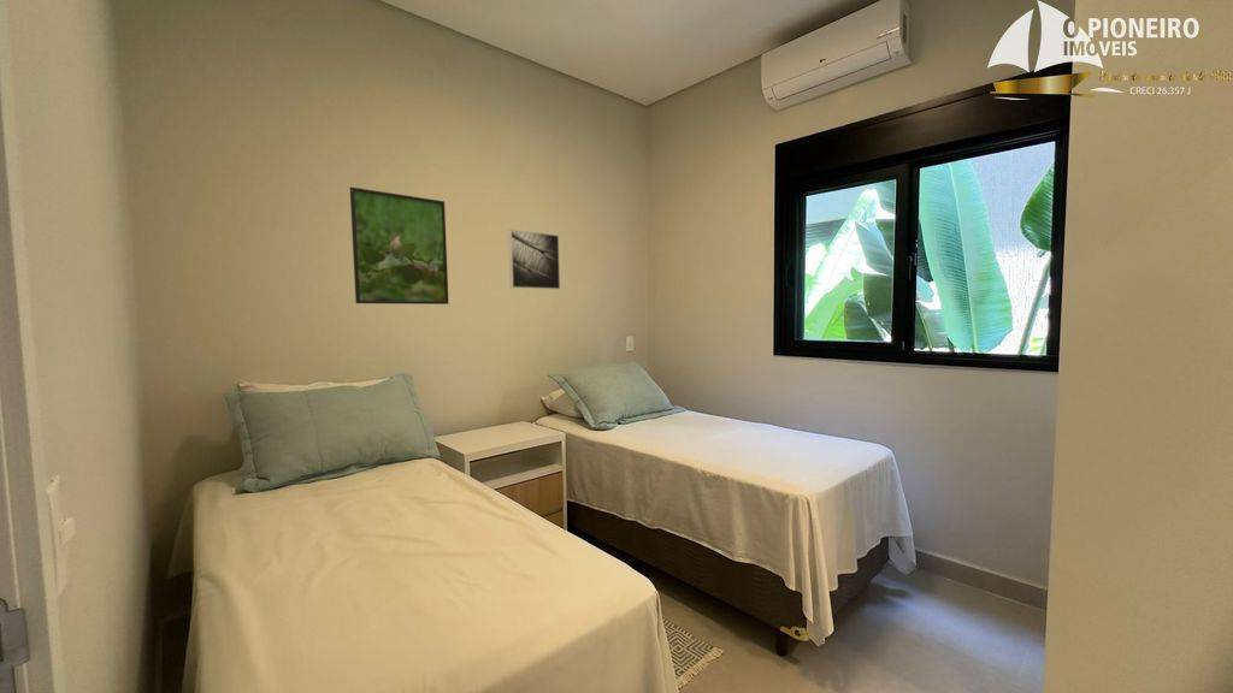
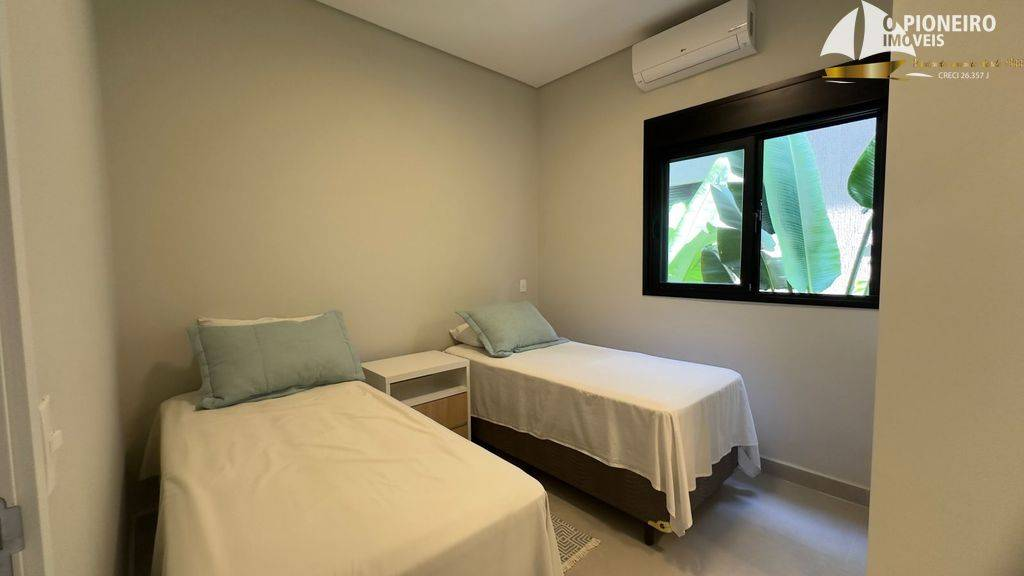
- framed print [507,229,561,290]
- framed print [349,185,450,306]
